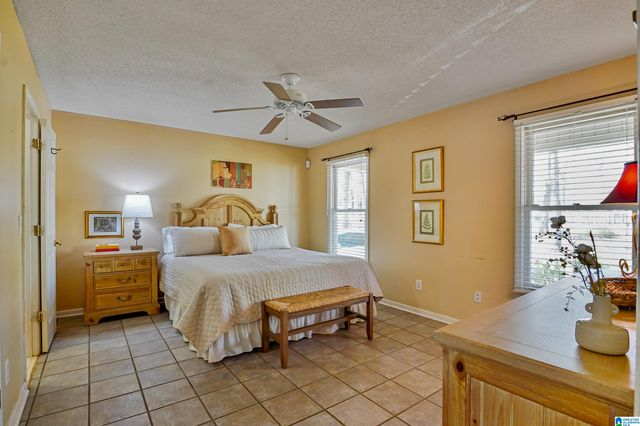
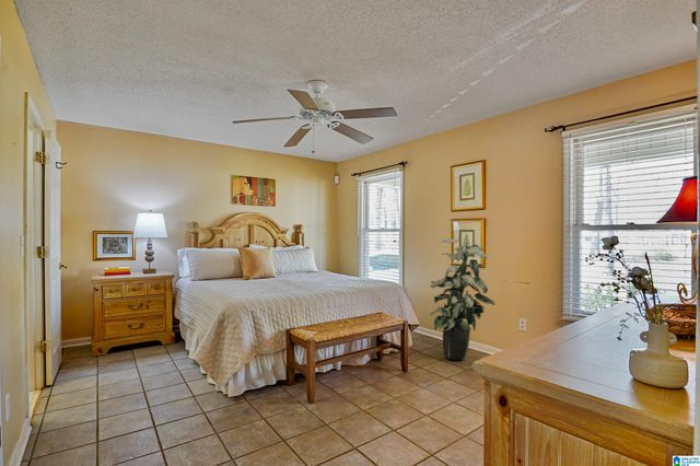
+ indoor plant [429,238,497,362]
